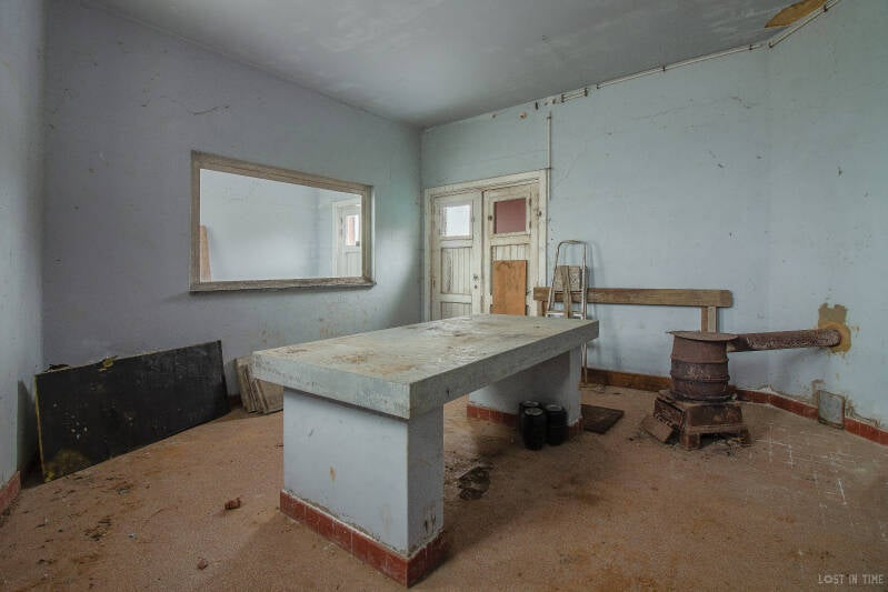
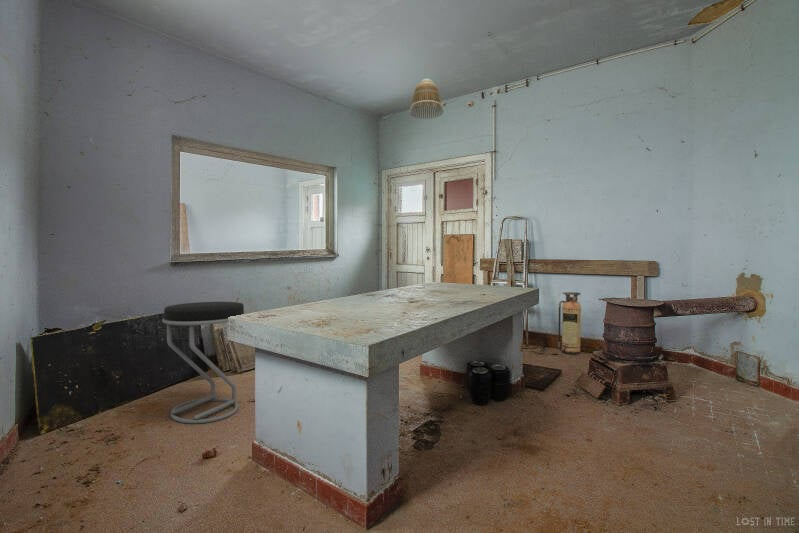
+ stool [161,301,246,424]
+ fire extinguisher [557,291,582,355]
+ lamp shade [408,78,444,120]
